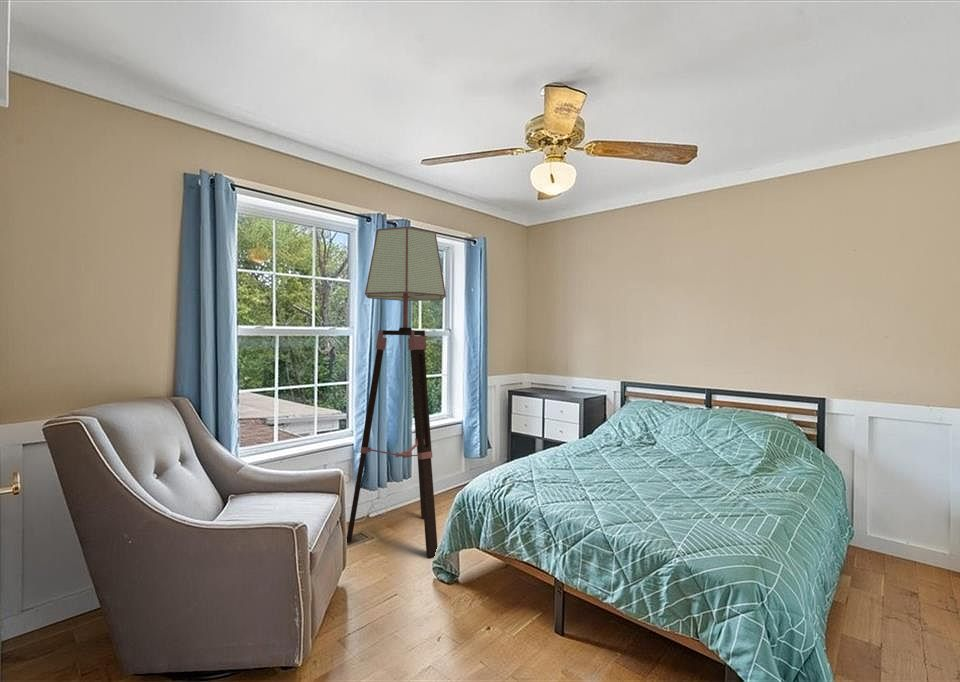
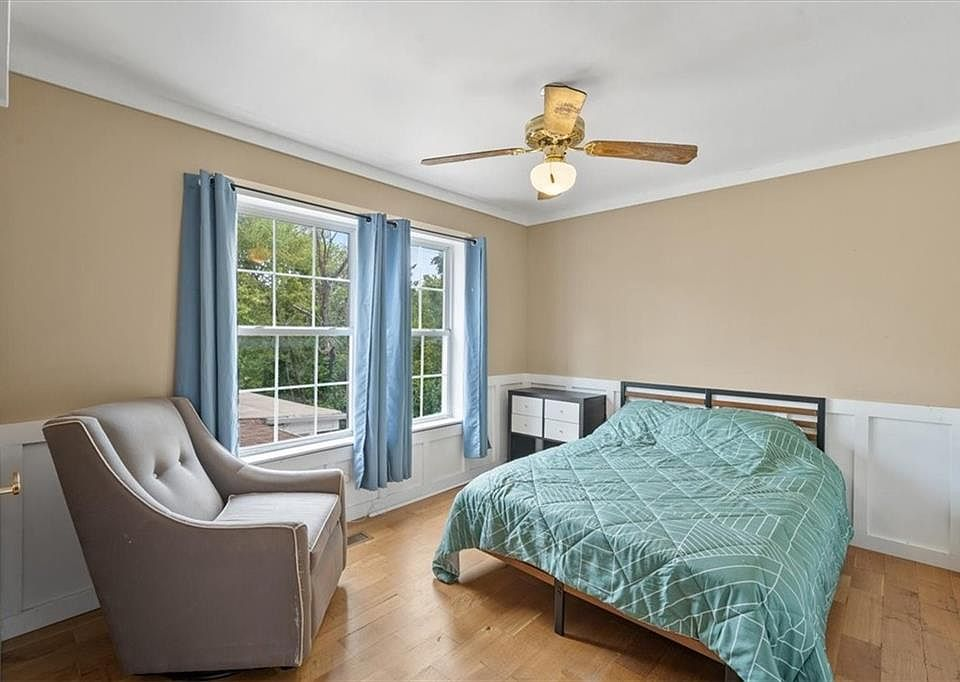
- floor lamp [346,226,447,558]
